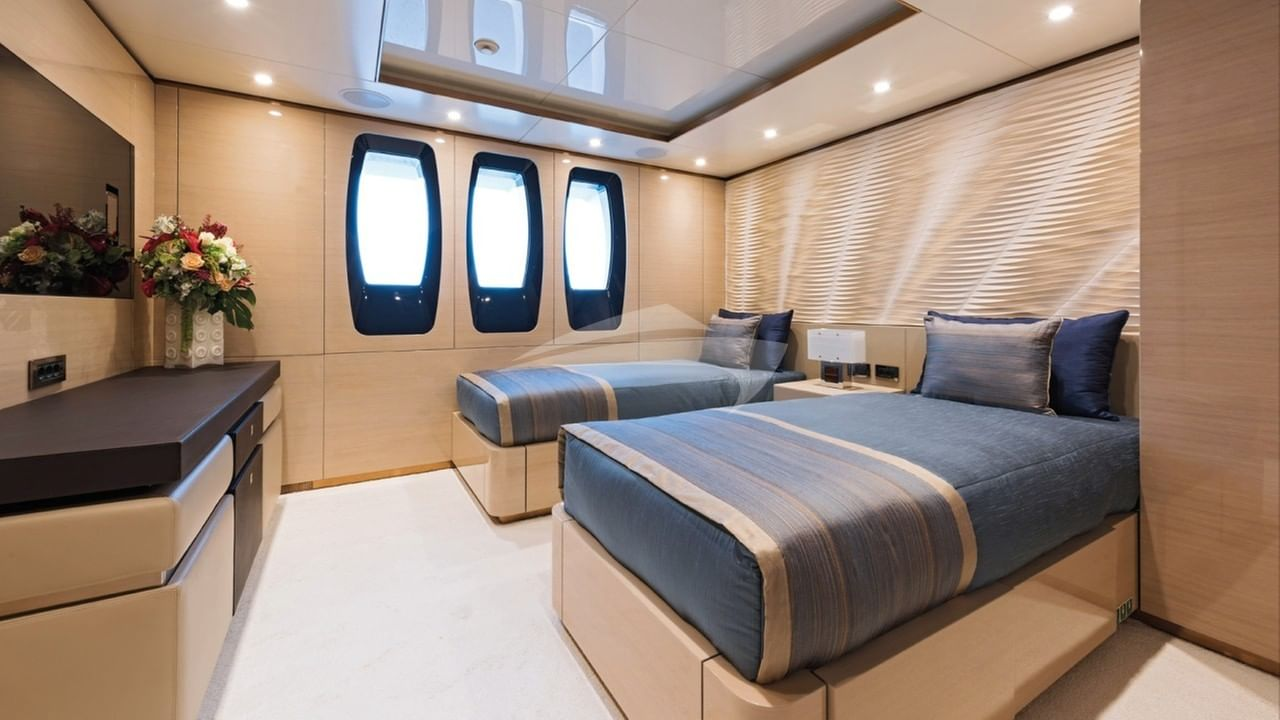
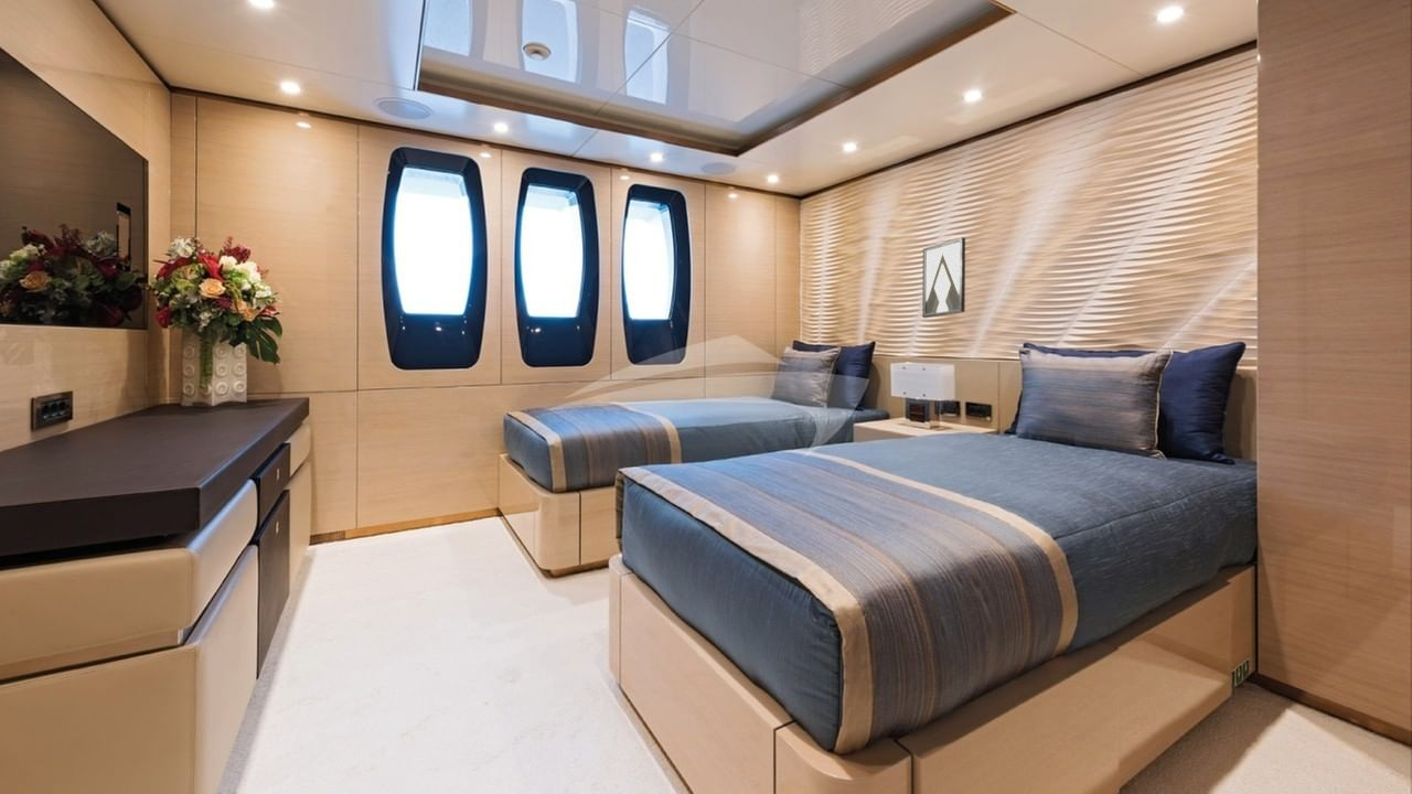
+ wall art [921,236,966,319]
